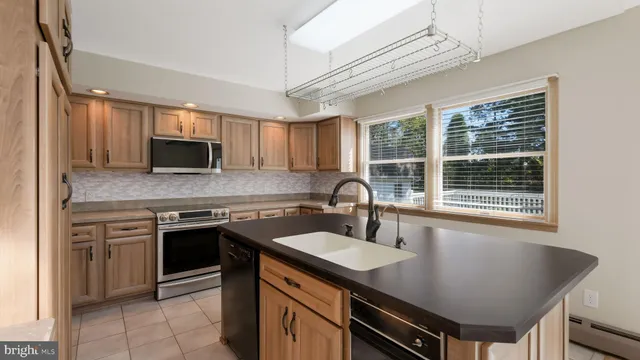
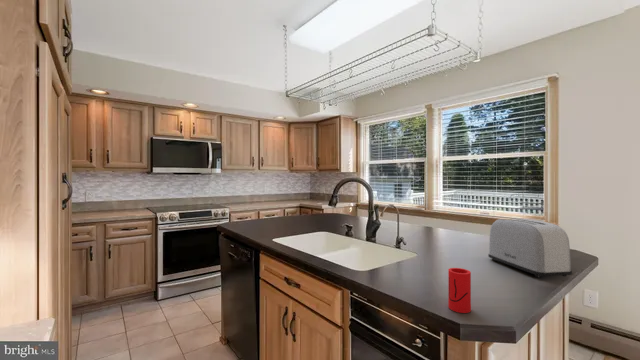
+ toaster [487,218,573,279]
+ cup [447,267,472,314]
